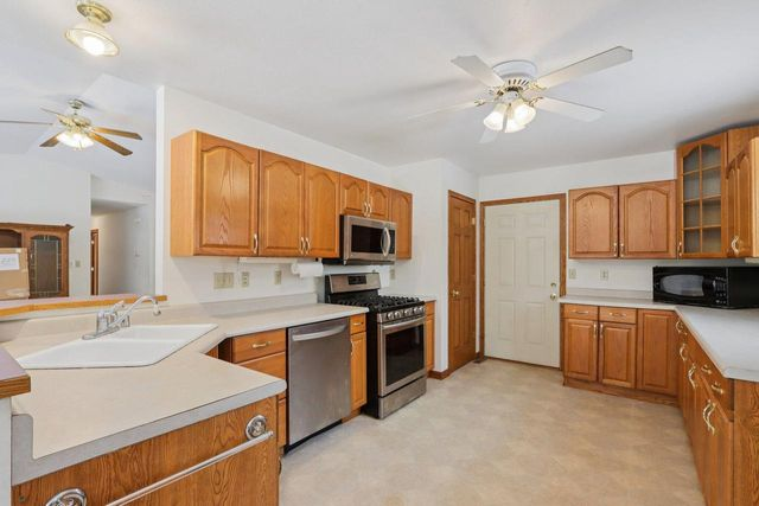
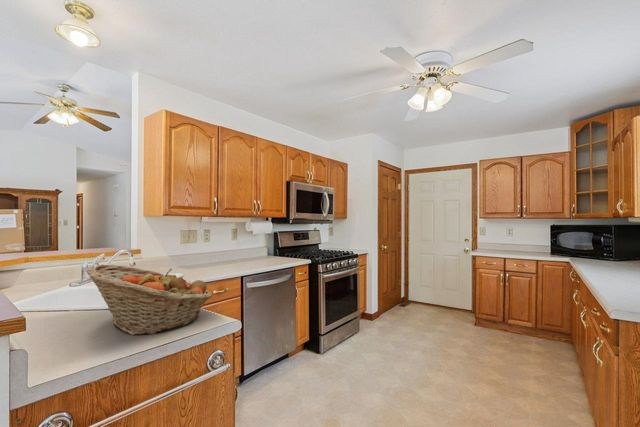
+ fruit basket [85,264,213,336]
